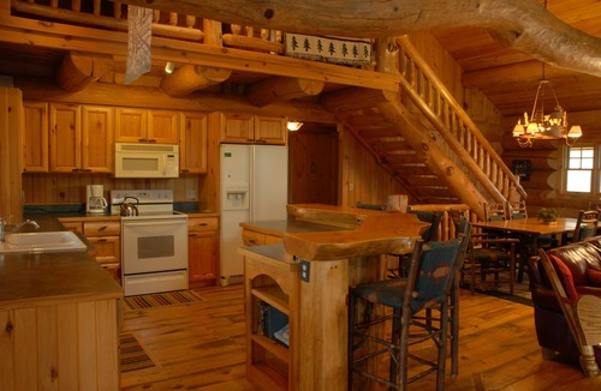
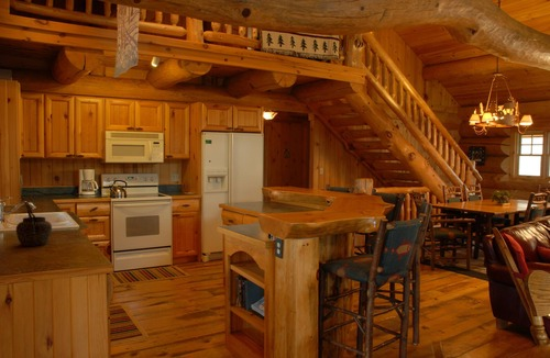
+ kettle [15,200,53,247]
